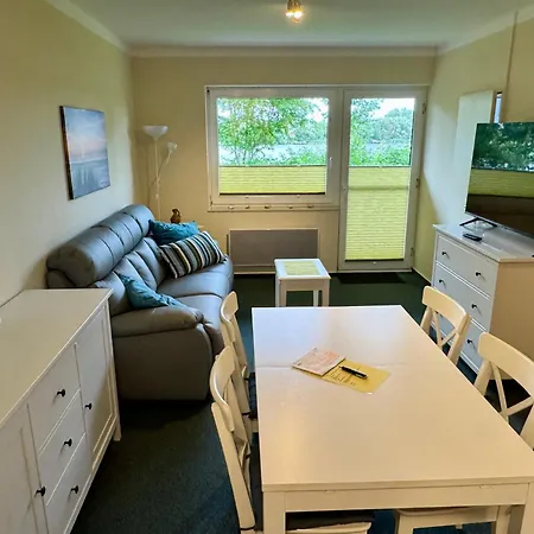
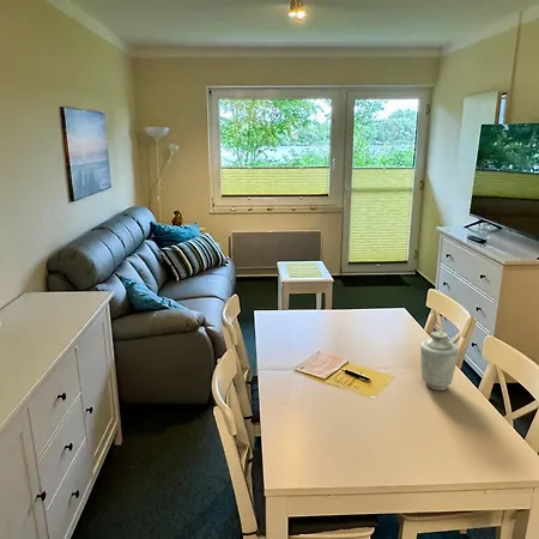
+ vase [419,331,459,392]
